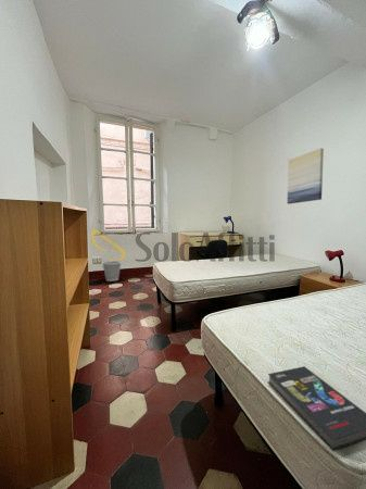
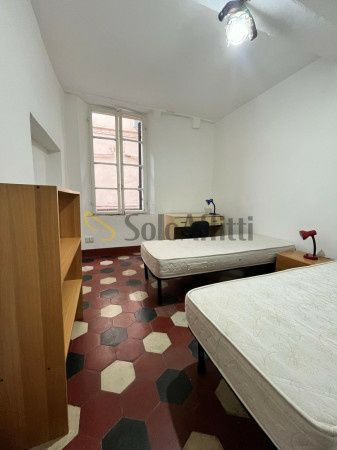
- wall art [287,147,325,205]
- wastebasket [101,260,123,283]
- book [267,365,366,452]
